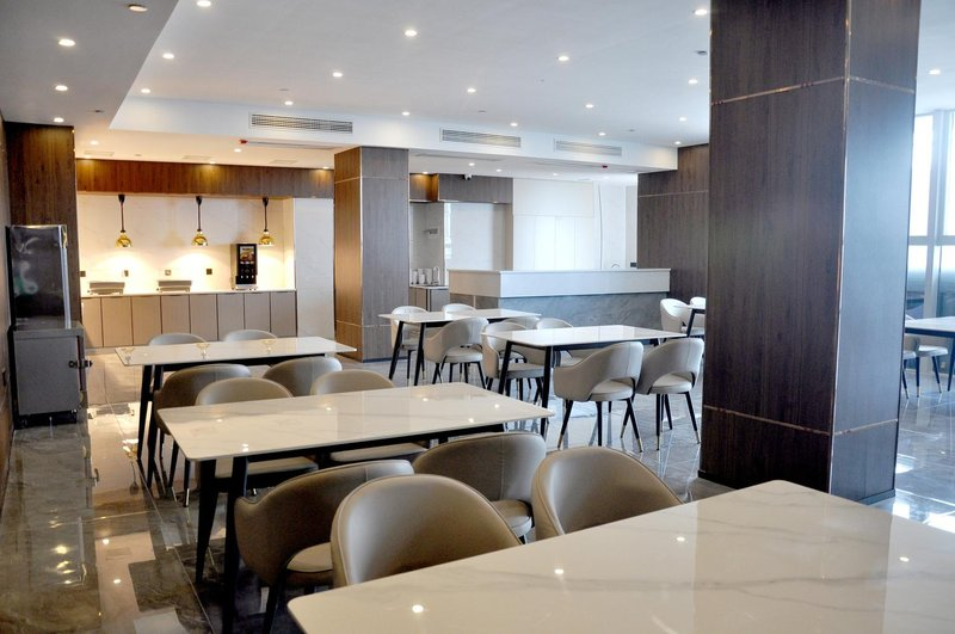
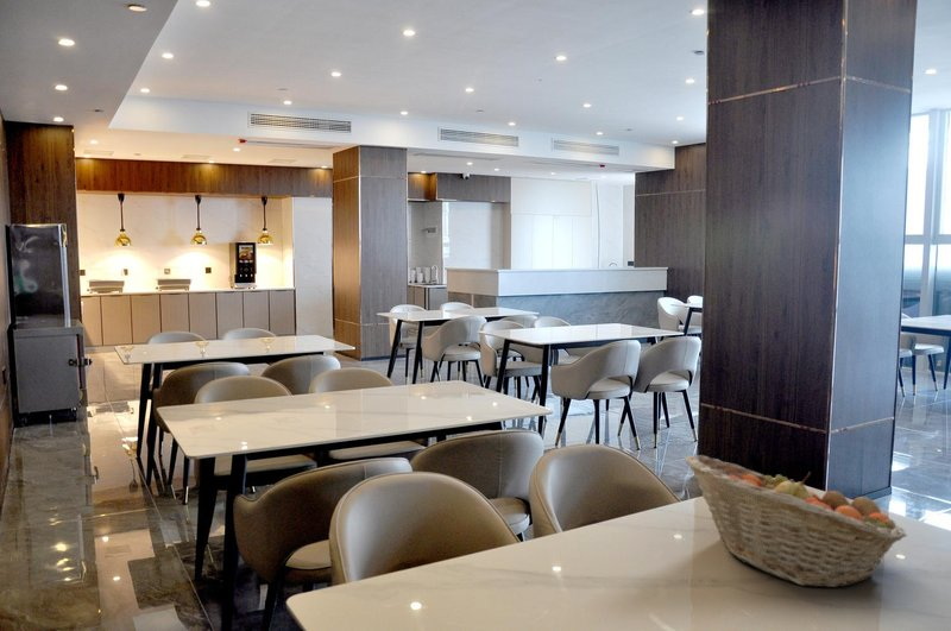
+ fruit basket [684,454,908,588]
